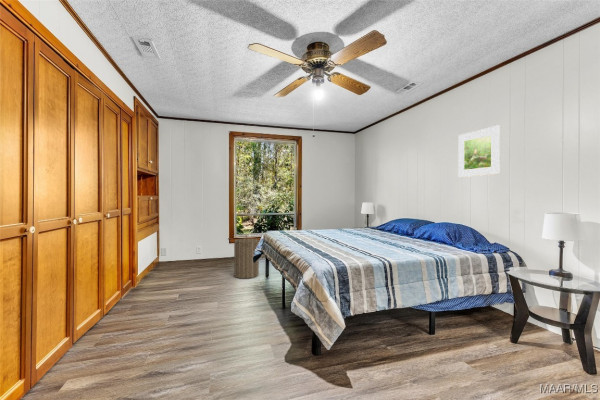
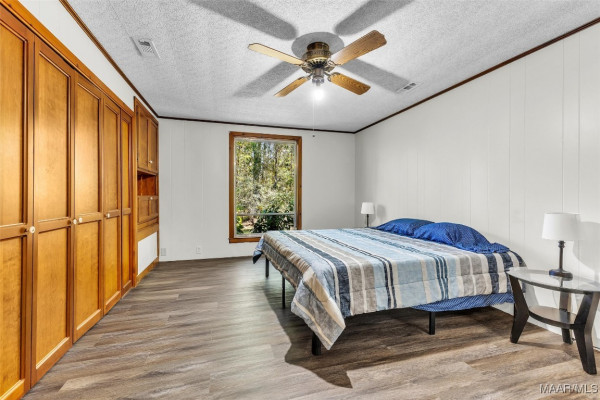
- laundry hamper [233,234,260,280]
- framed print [457,124,501,178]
